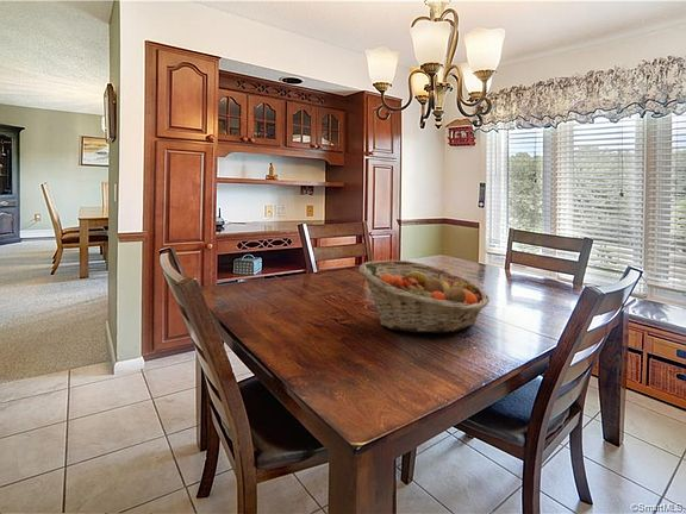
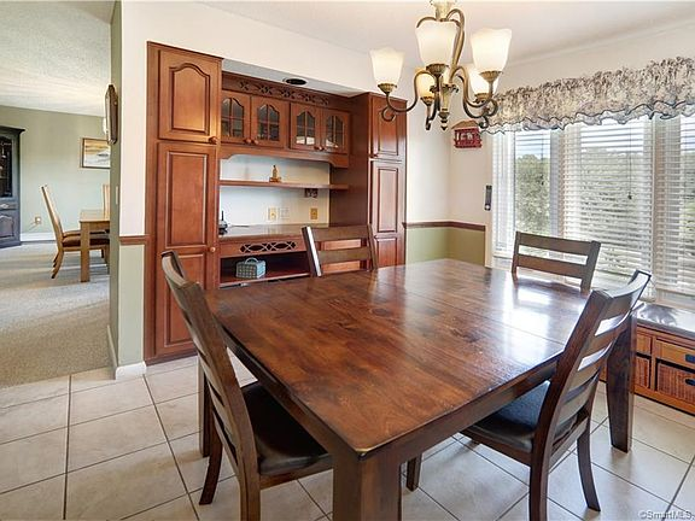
- fruit basket [358,259,491,334]
